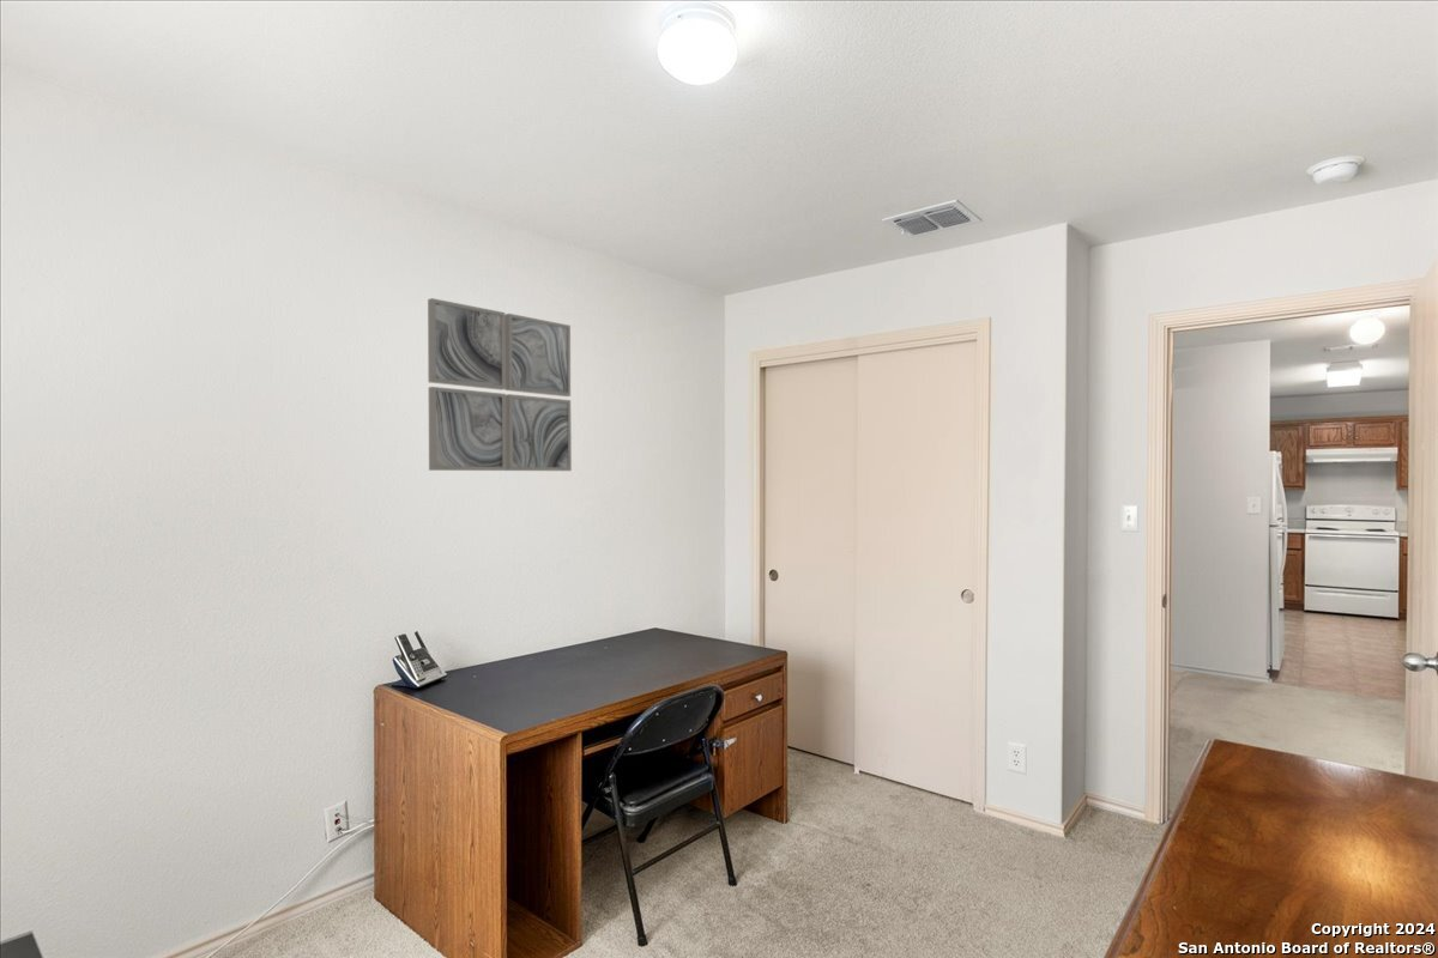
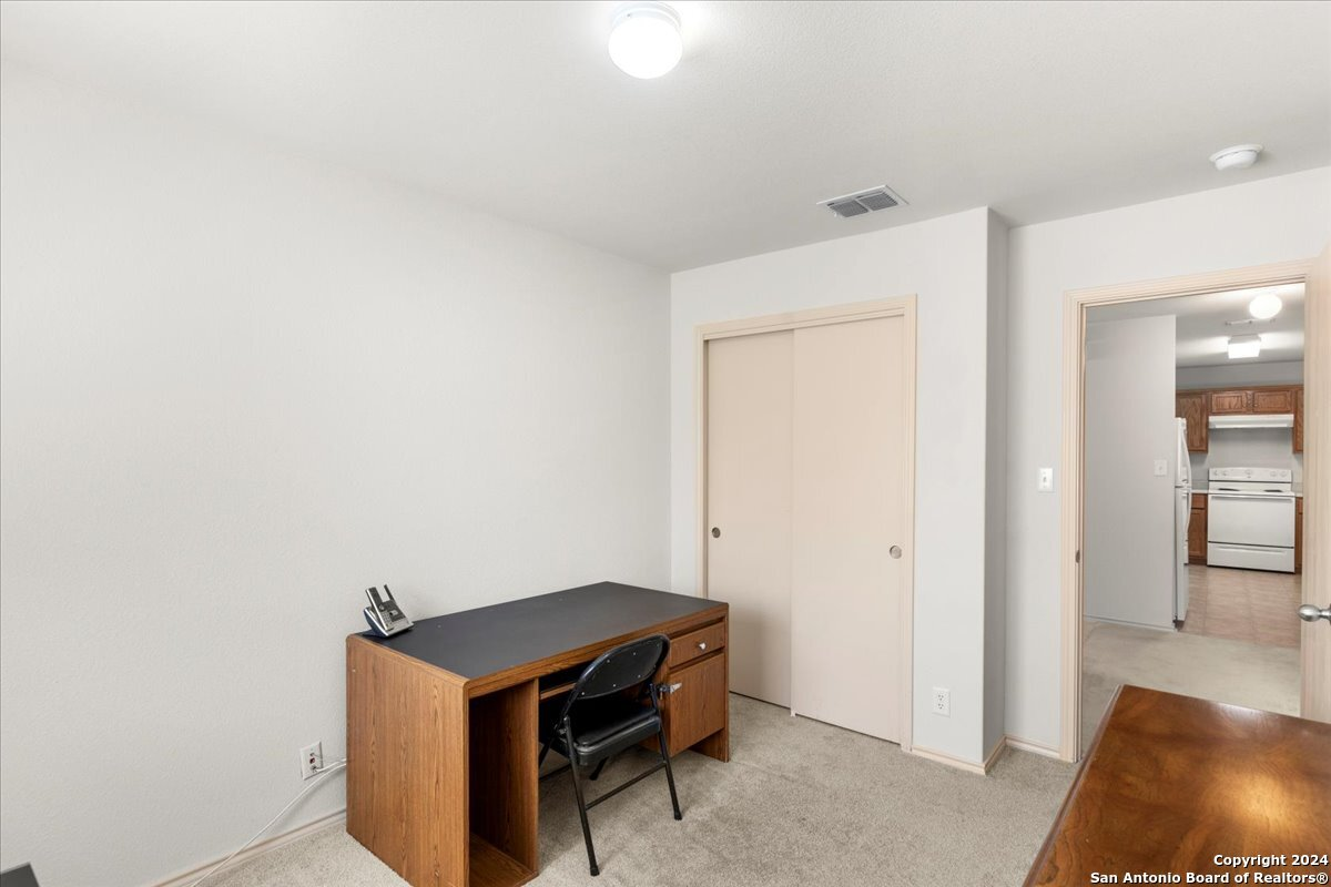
- wall art [427,297,573,472]
